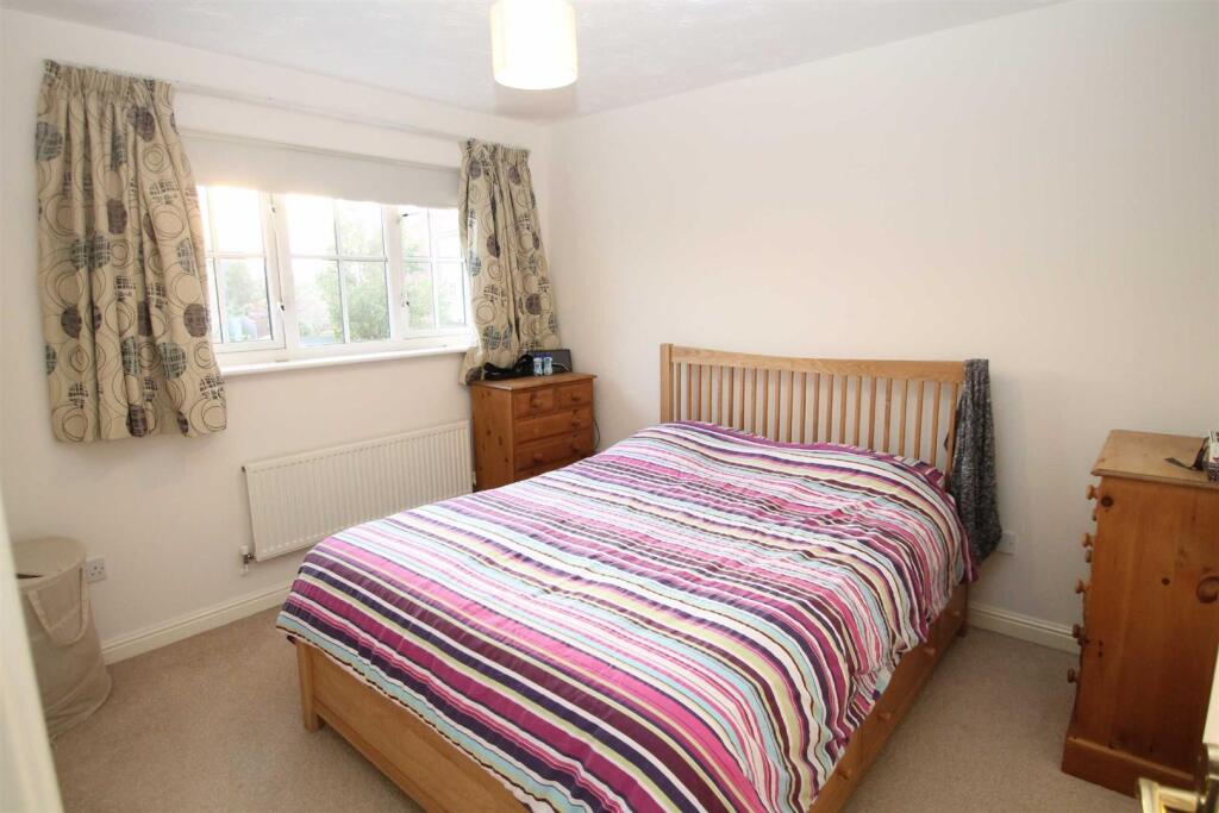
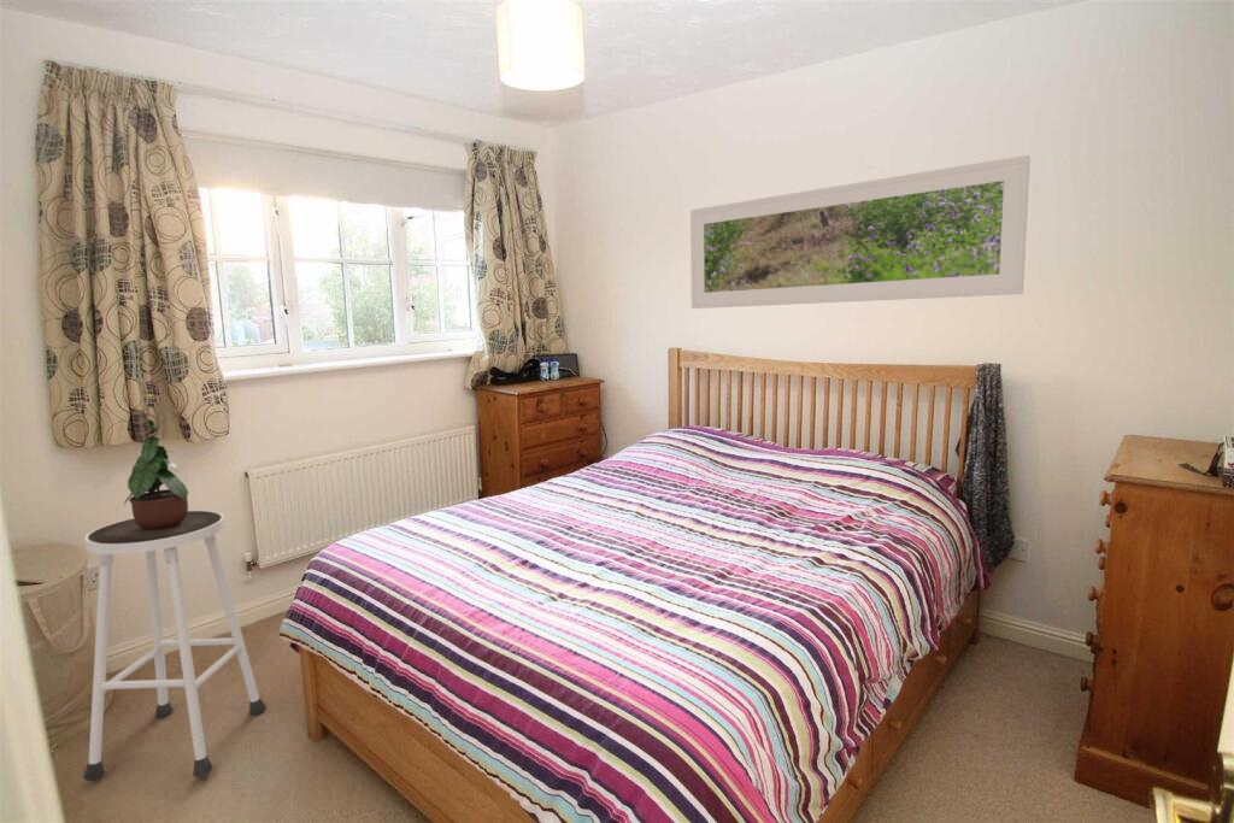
+ potted plant [122,418,189,531]
+ stool [82,510,266,782]
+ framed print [689,154,1032,310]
